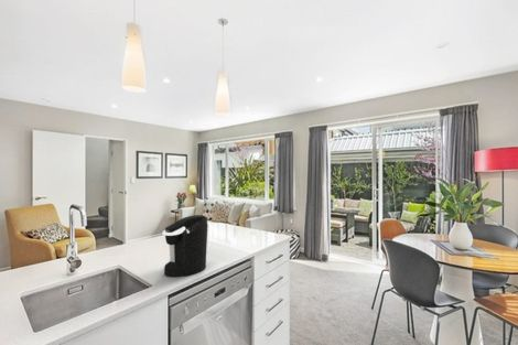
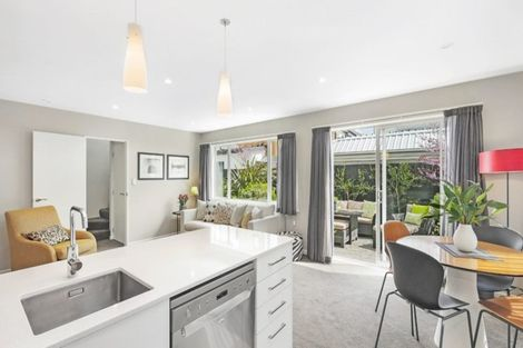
- coffee maker [161,214,208,278]
